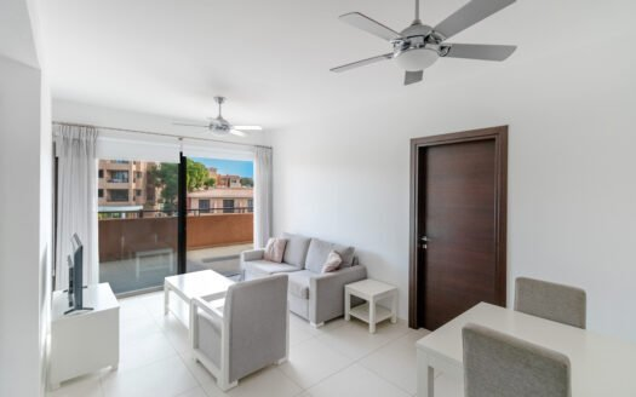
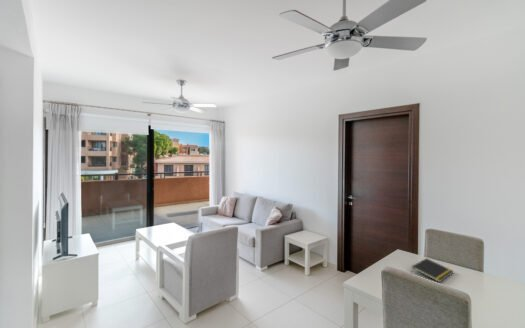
+ notepad [410,257,454,283]
